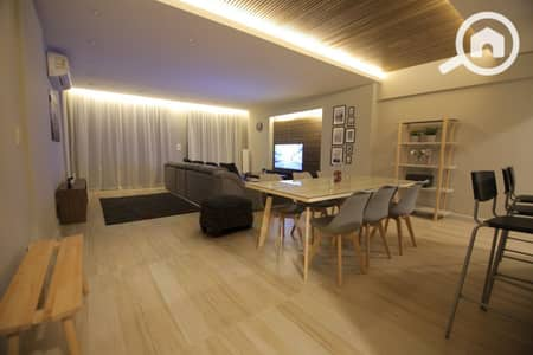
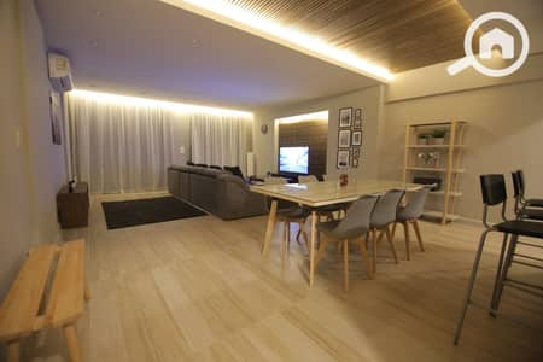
- ottoman [198,193,255,238]
